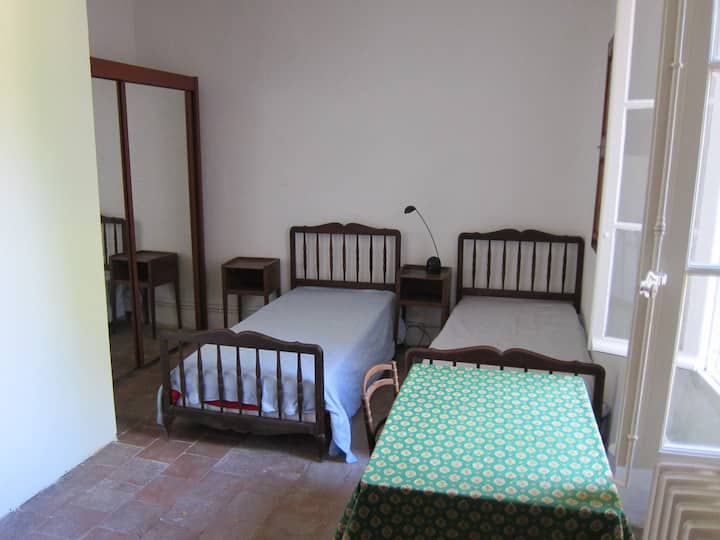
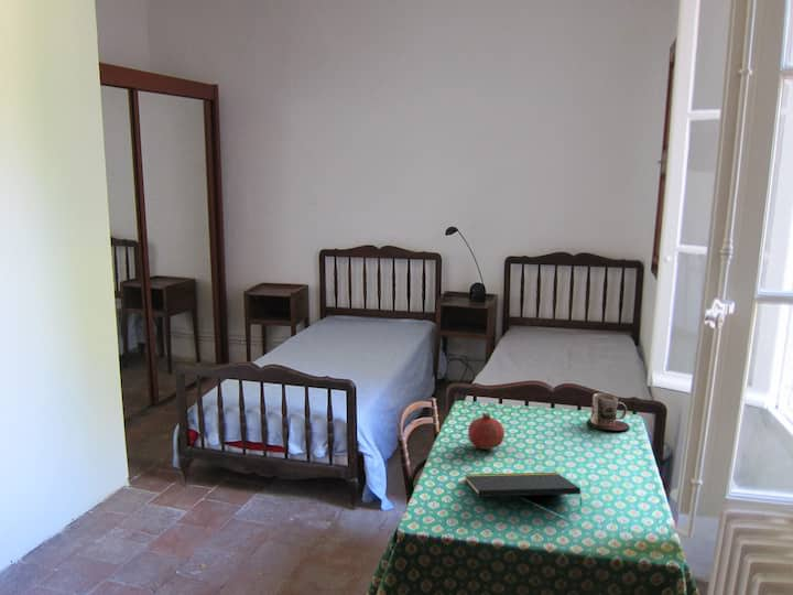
+ fruit [467,411,506,451]
+ mug [587,392,631,431]
+ notepad [464,472,583,507]
